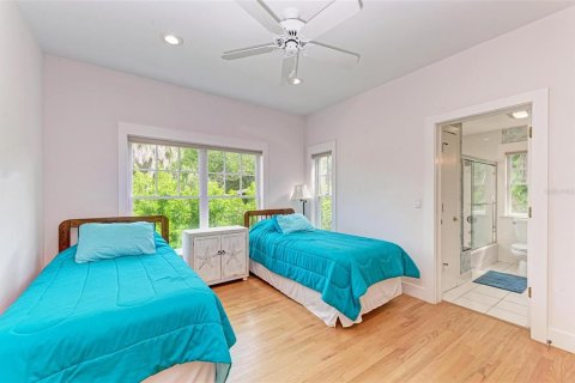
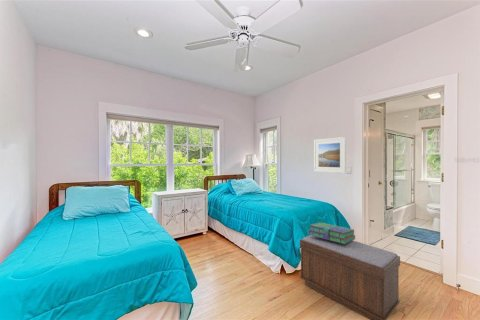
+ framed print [313,136,347,174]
+ bench [299,235,401,320]
+ stack of books [307,222,356,244]
